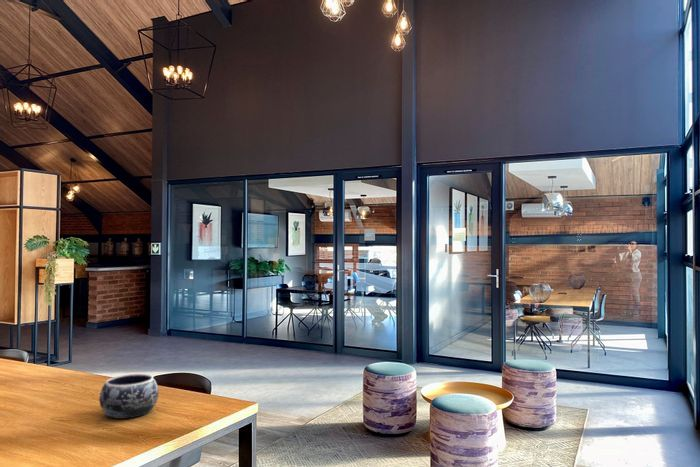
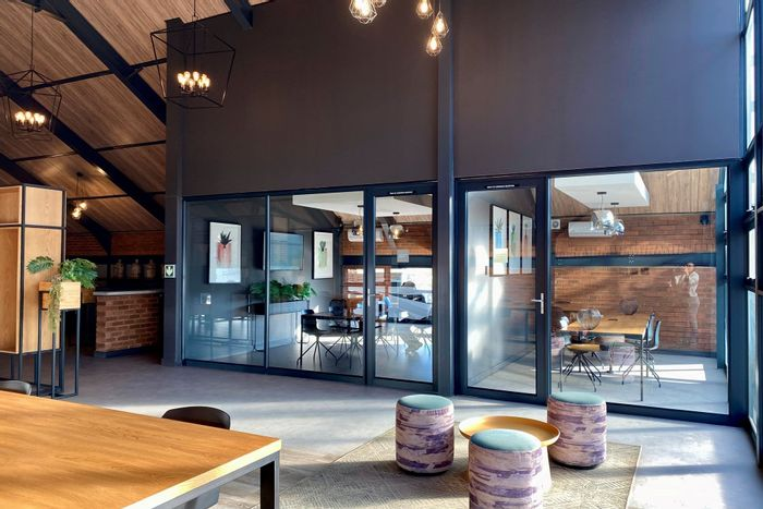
- decorative bowl [98,373,160,420]
